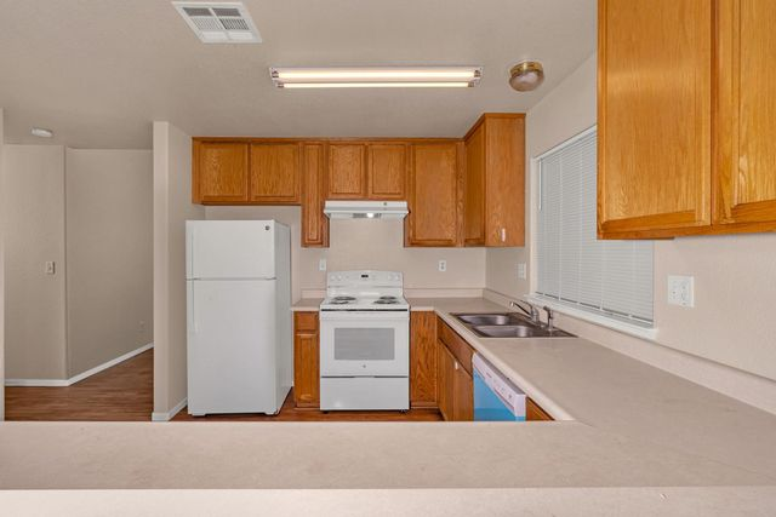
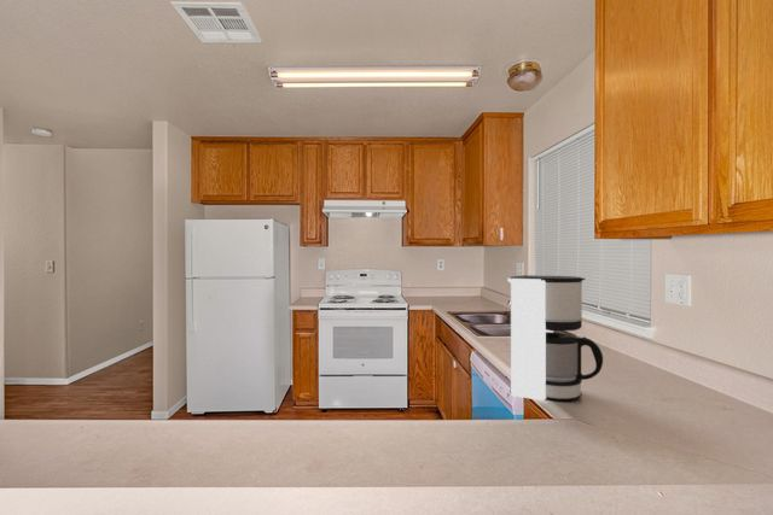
+ coffee maker [506,274,604,402]
